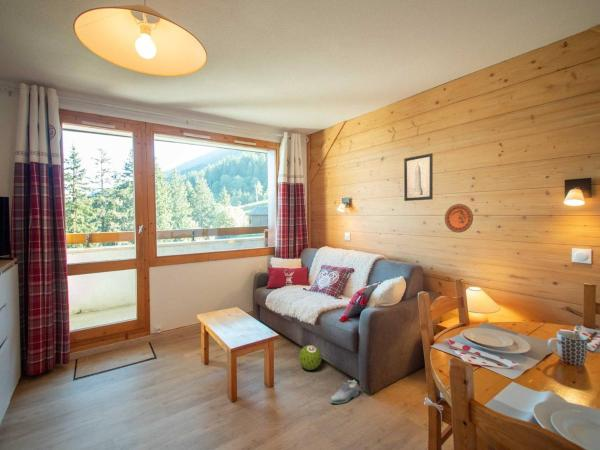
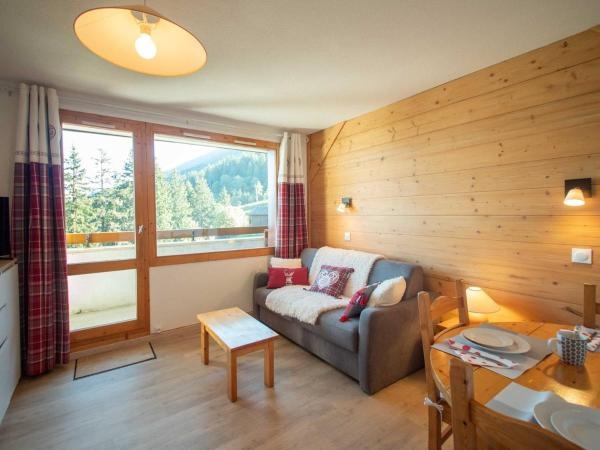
- decorative plate [444,203,474,234]
- shoe [328,379,360,405]
- decorative ball [298,344,322,371]
- wall art [403,152,434,202]
